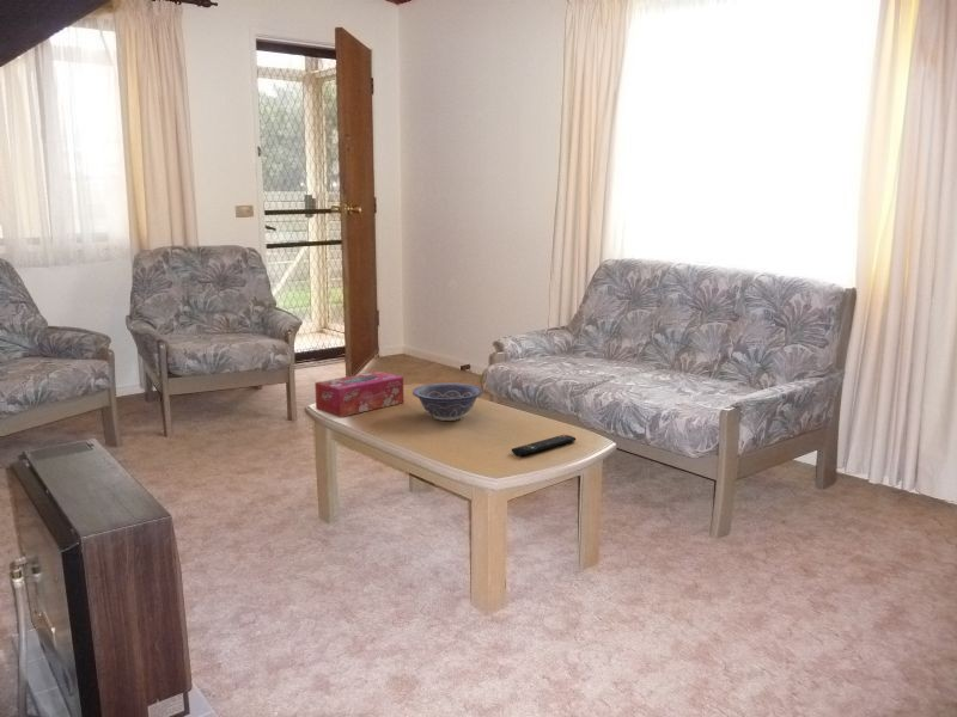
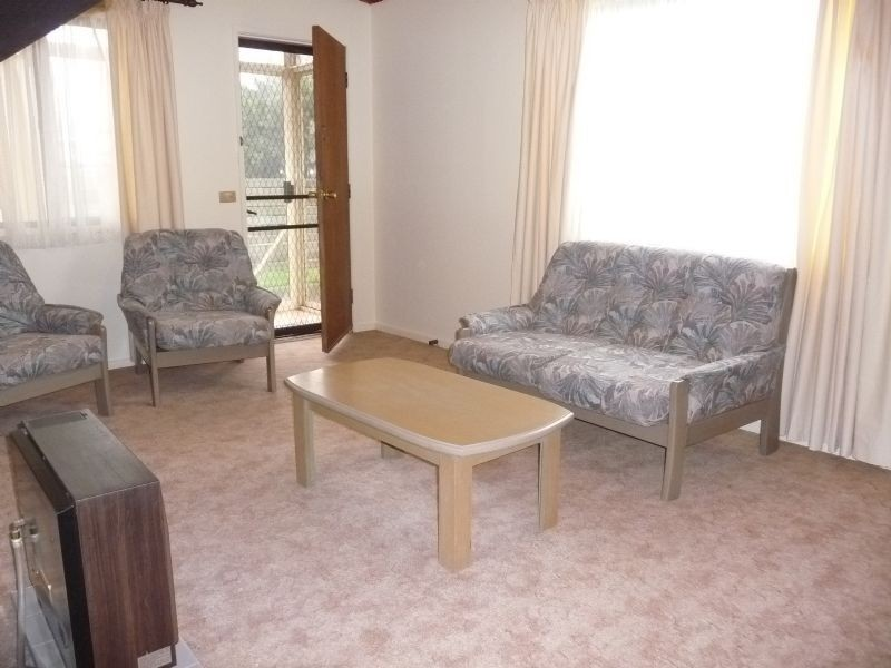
- tissue box [313,370,404,418]
- remote control [511,434,577,456]
- decorative bowl [412,382,484,422]
